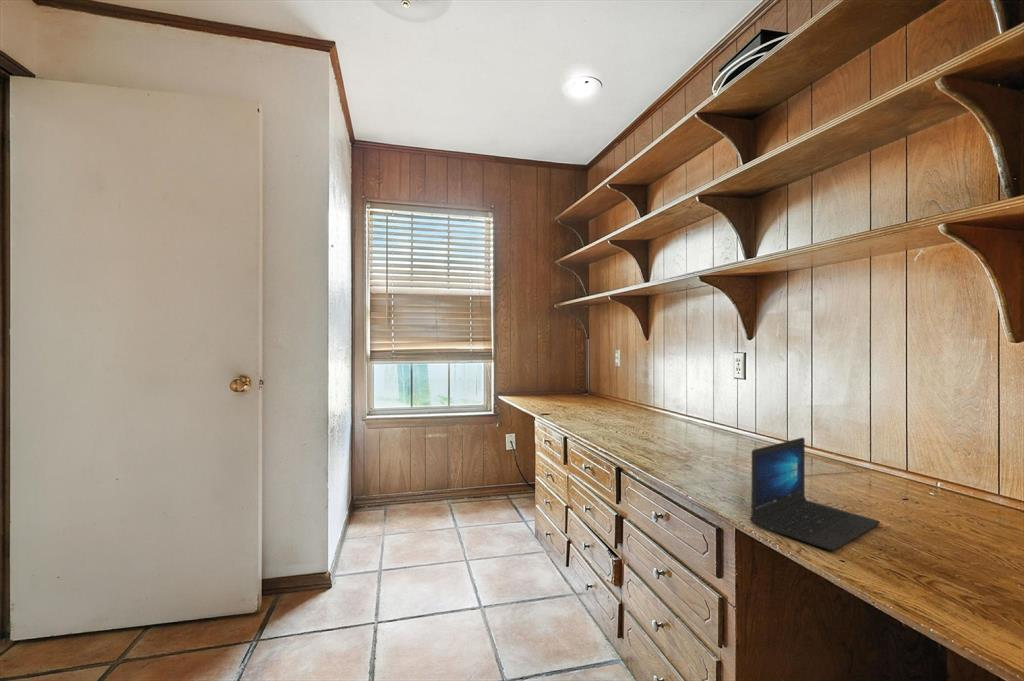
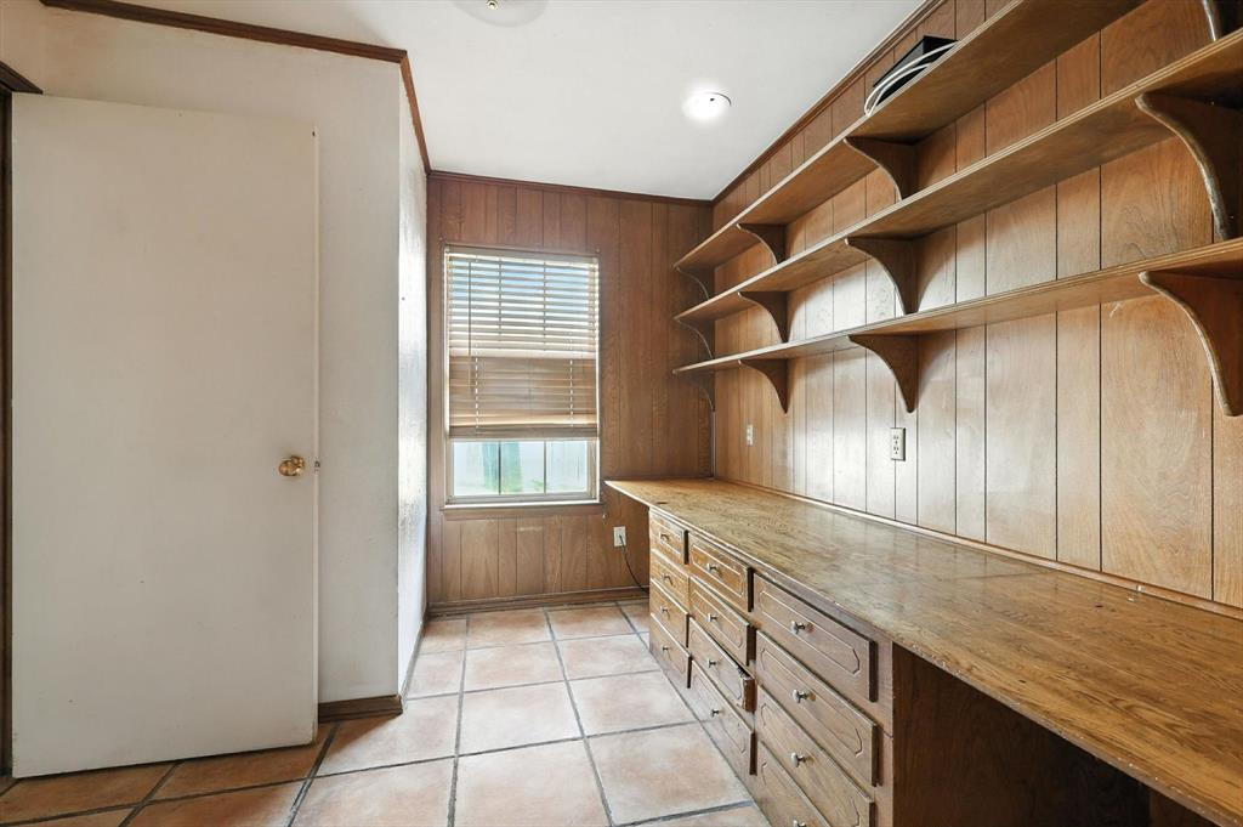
- laptop [749,437,881,551]
